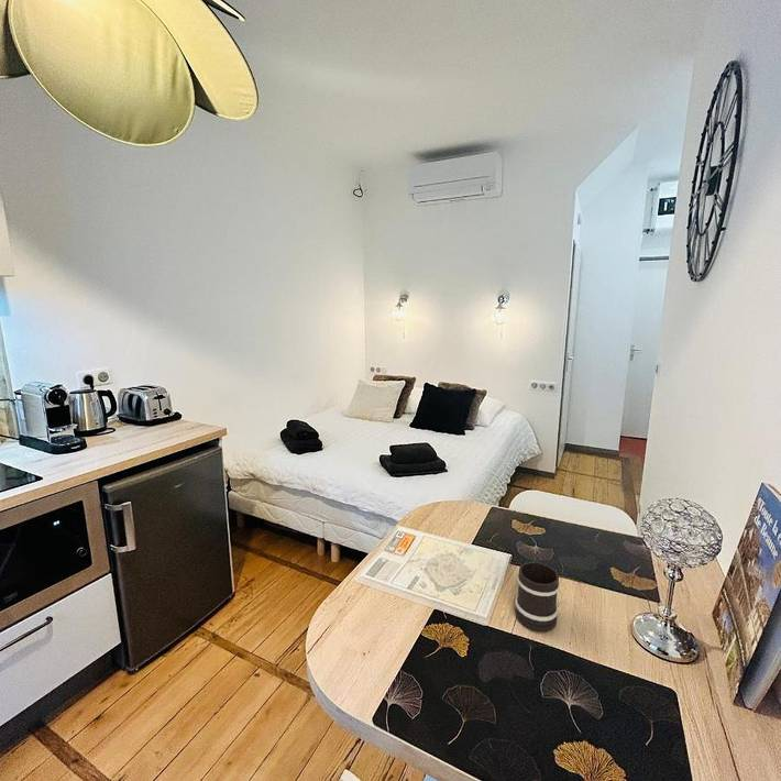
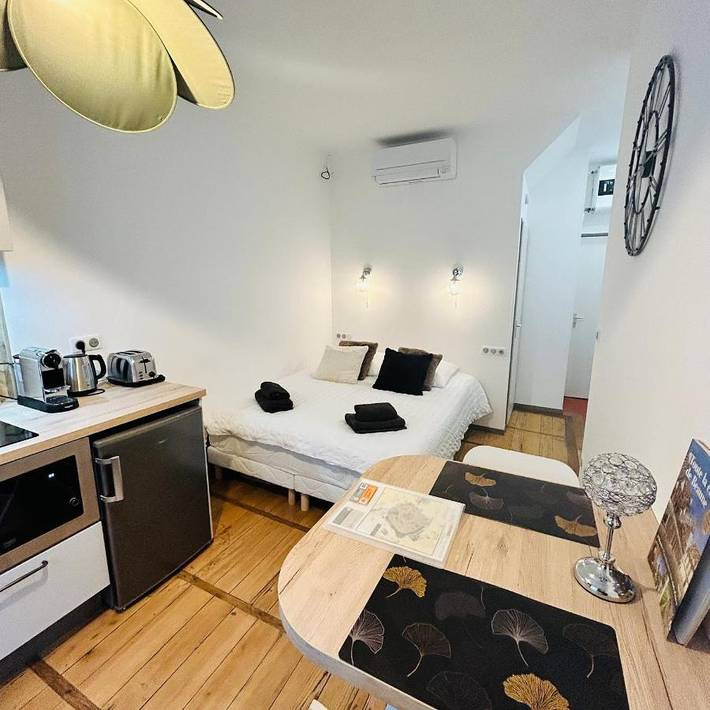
- mug [514,560,561,634]
